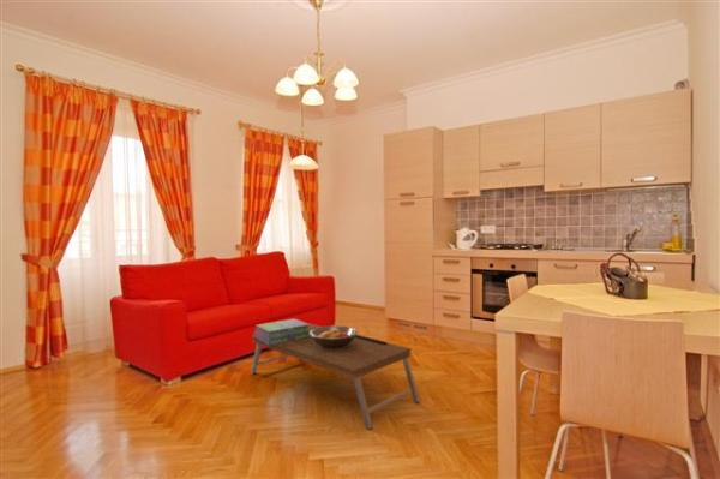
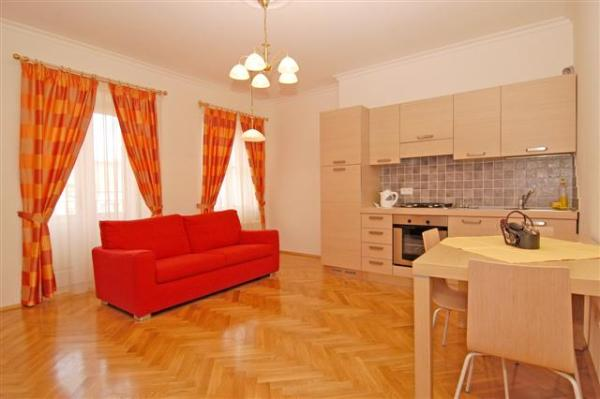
- stack of books [252,318,311,345]
- coffee table [250,322,421,430]
- fruit bowl [310,324,359,348]
